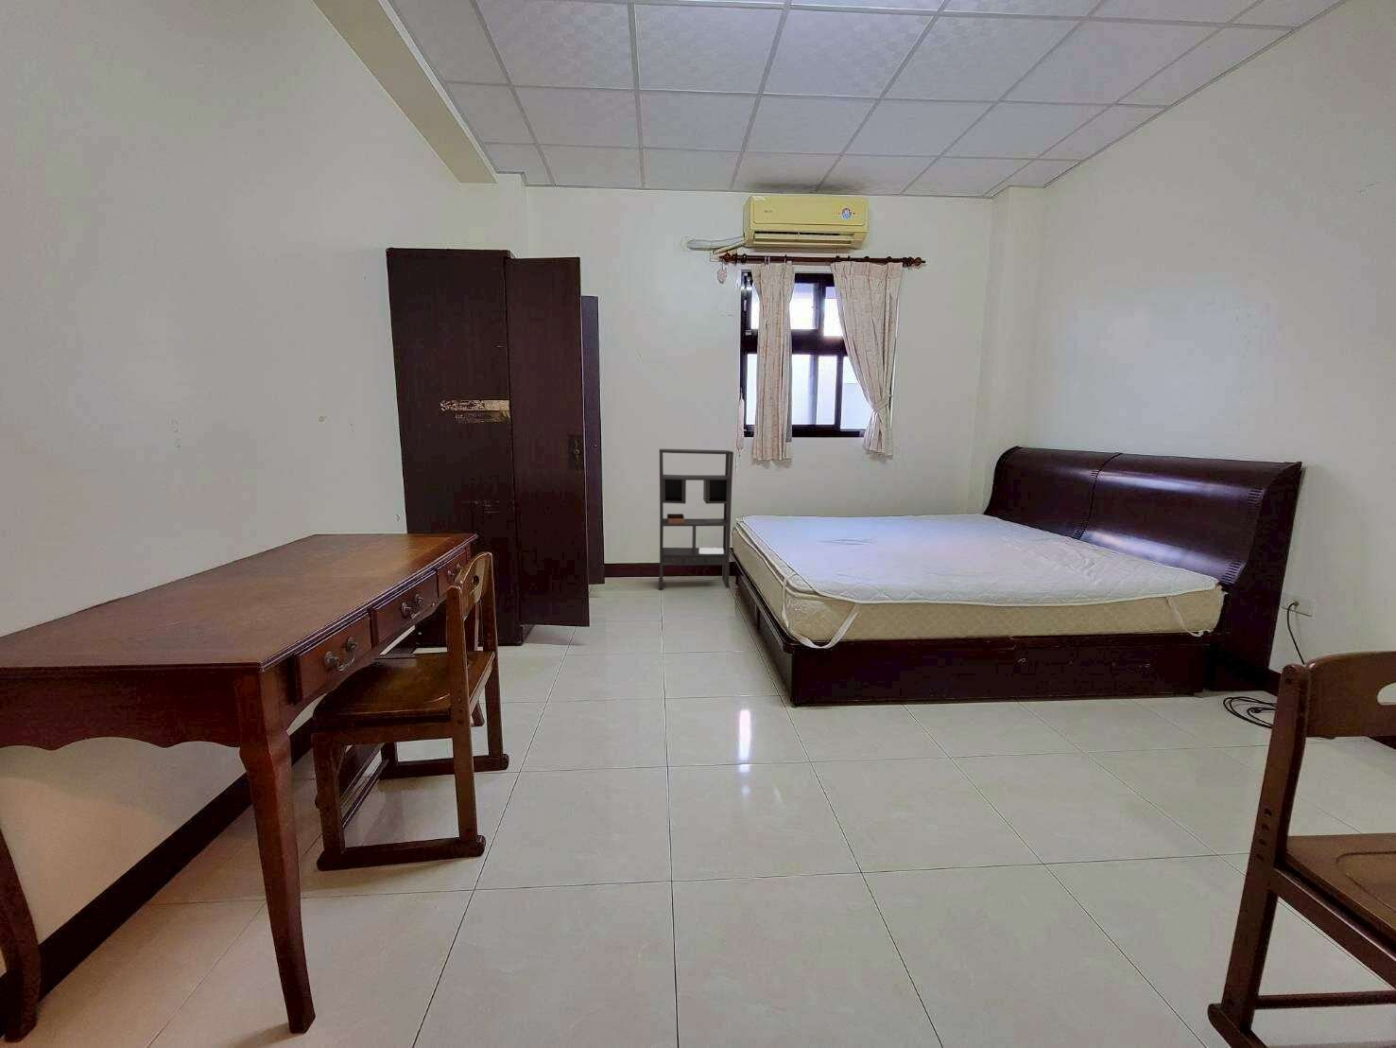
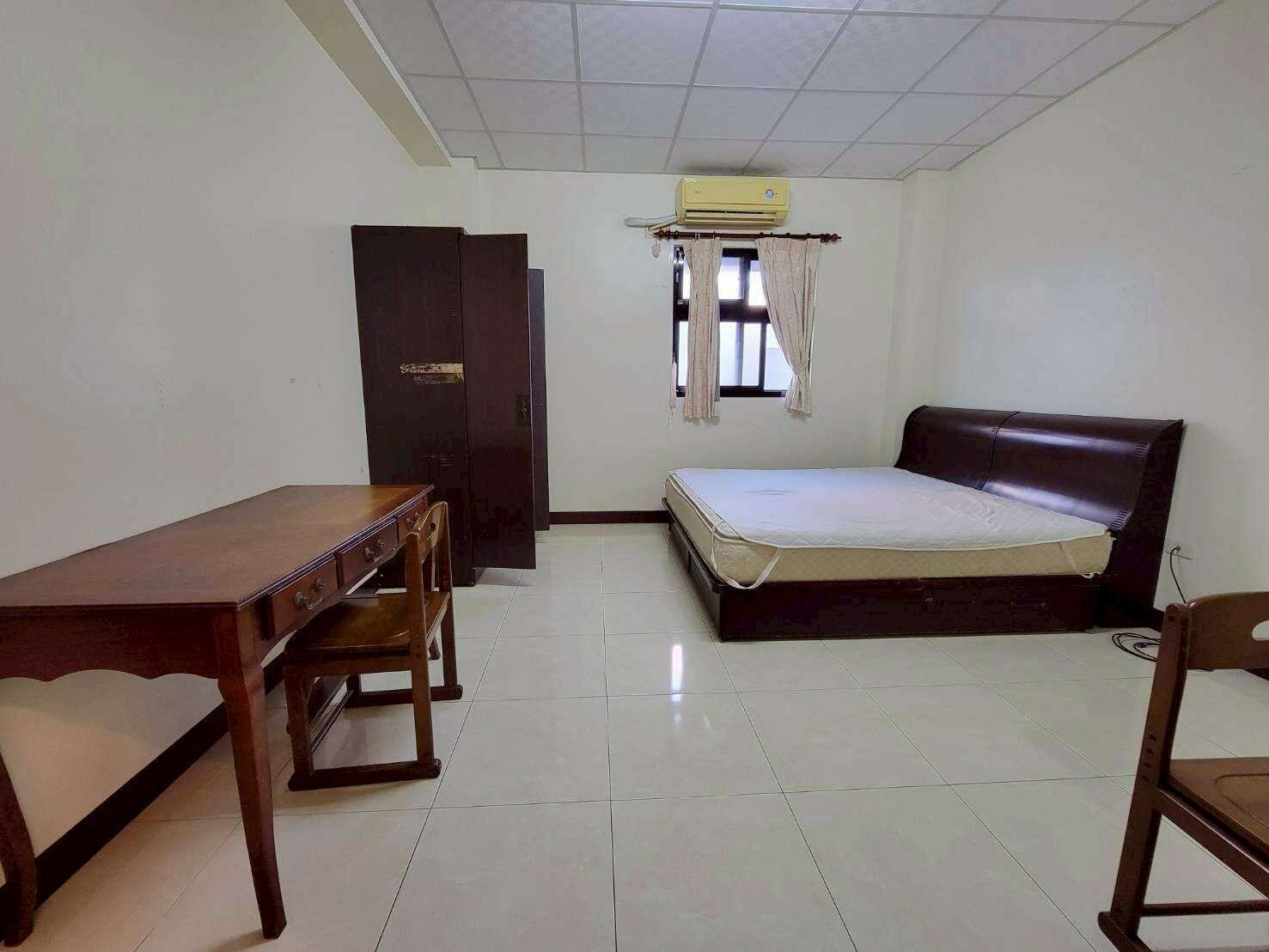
- bookshelf [658,448,735,590]
